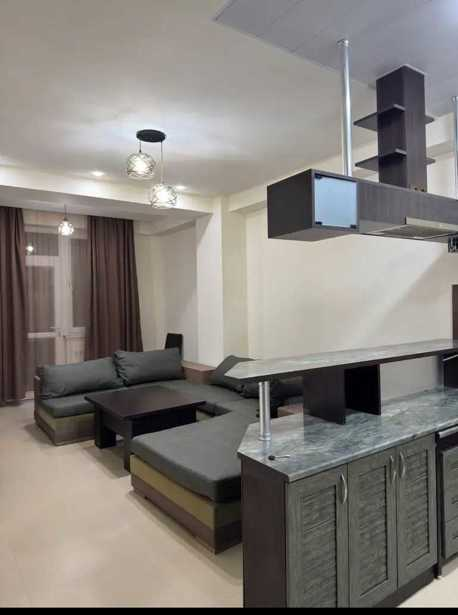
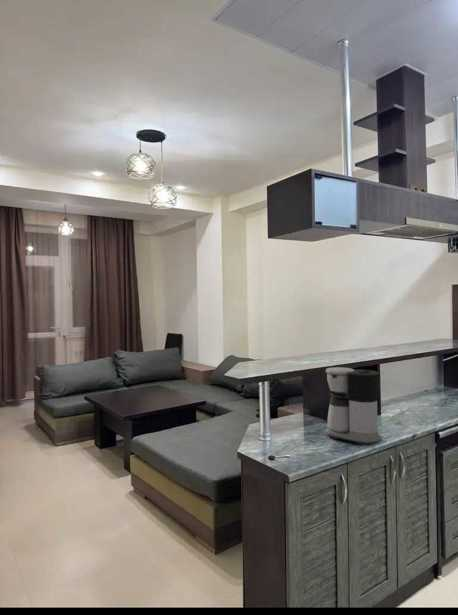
+ coffee maker [325,366,381,447]
